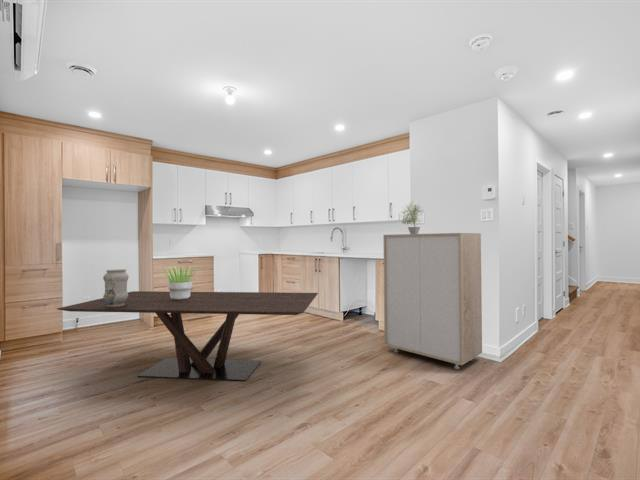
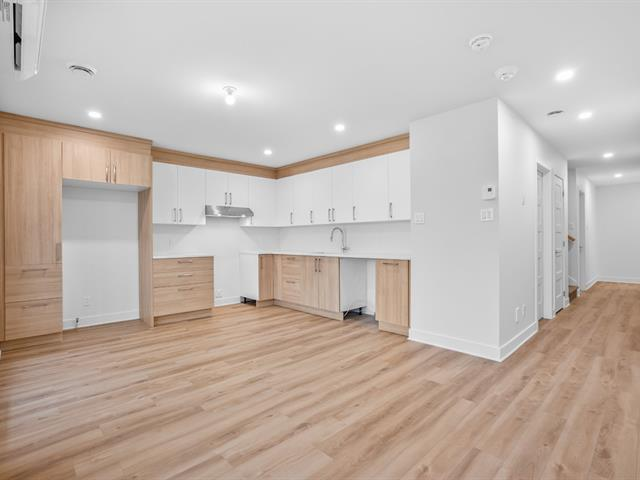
- storage cabinet [382,232,483,370]
- potted plant [398,200,423,234]
- dining table [56,290,319,382]
- vase [102,268,130,307]
- potted plant [162,265,199,300]
